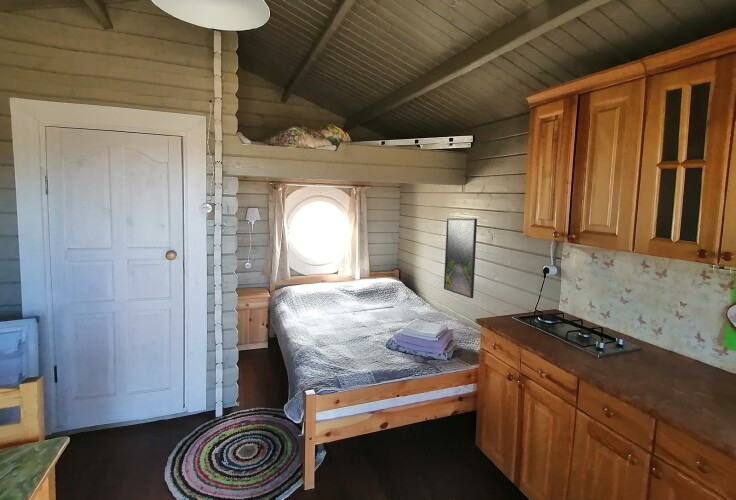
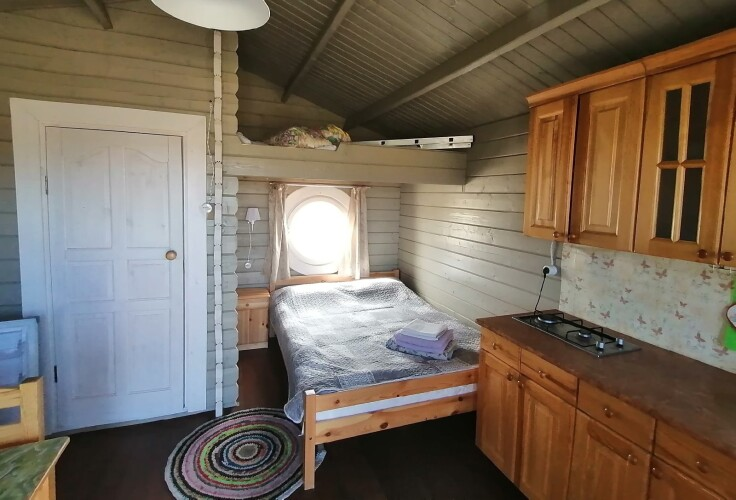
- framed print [443,217,478,299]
